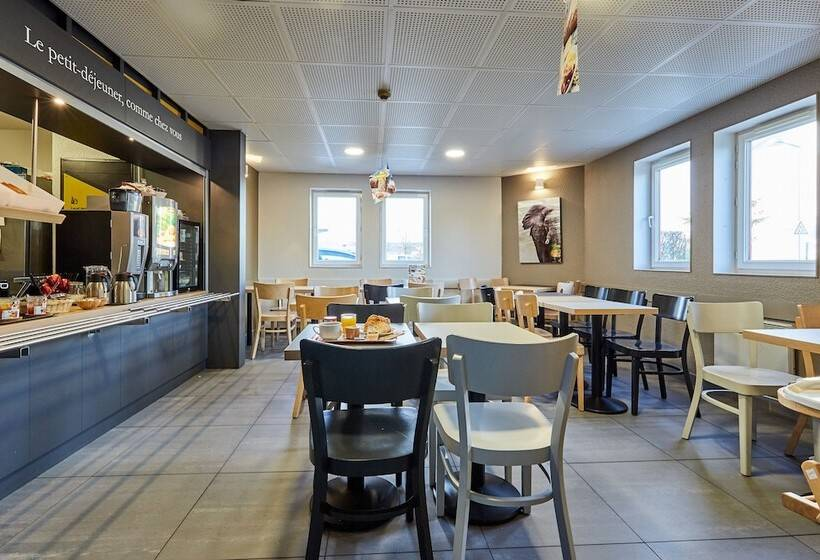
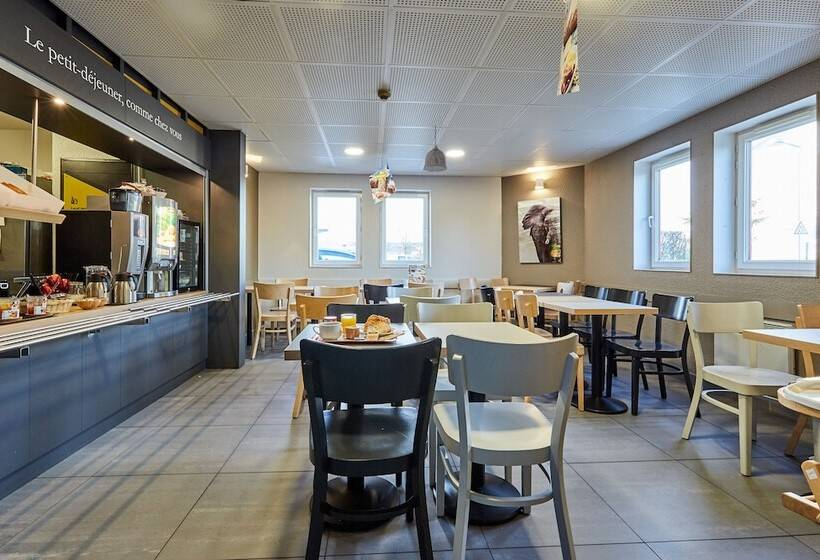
+ pendant lamp [423,124,448,172]
